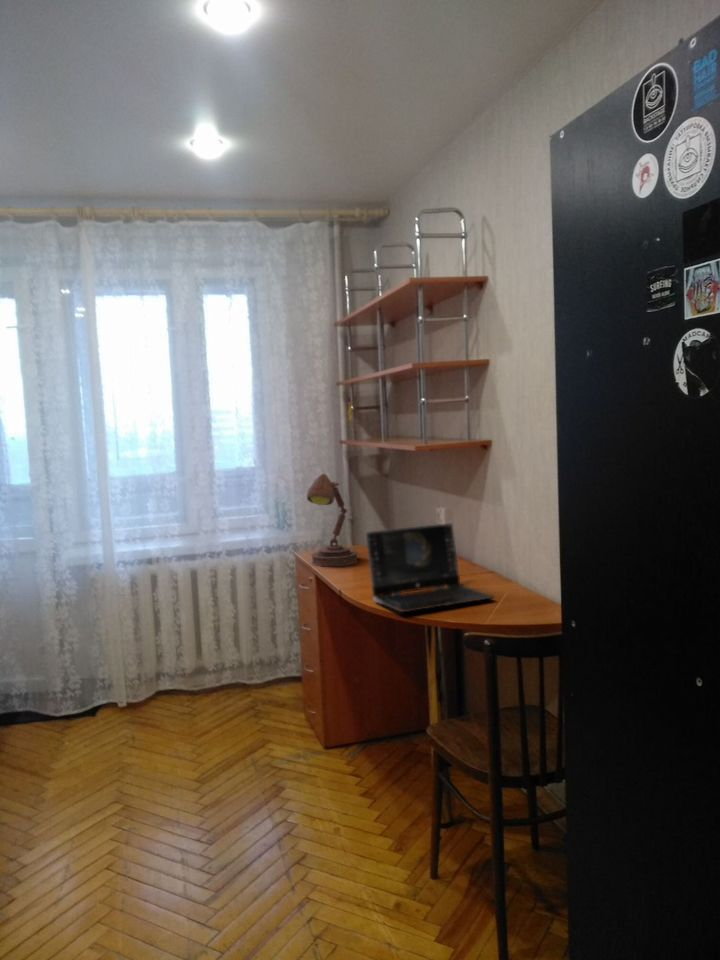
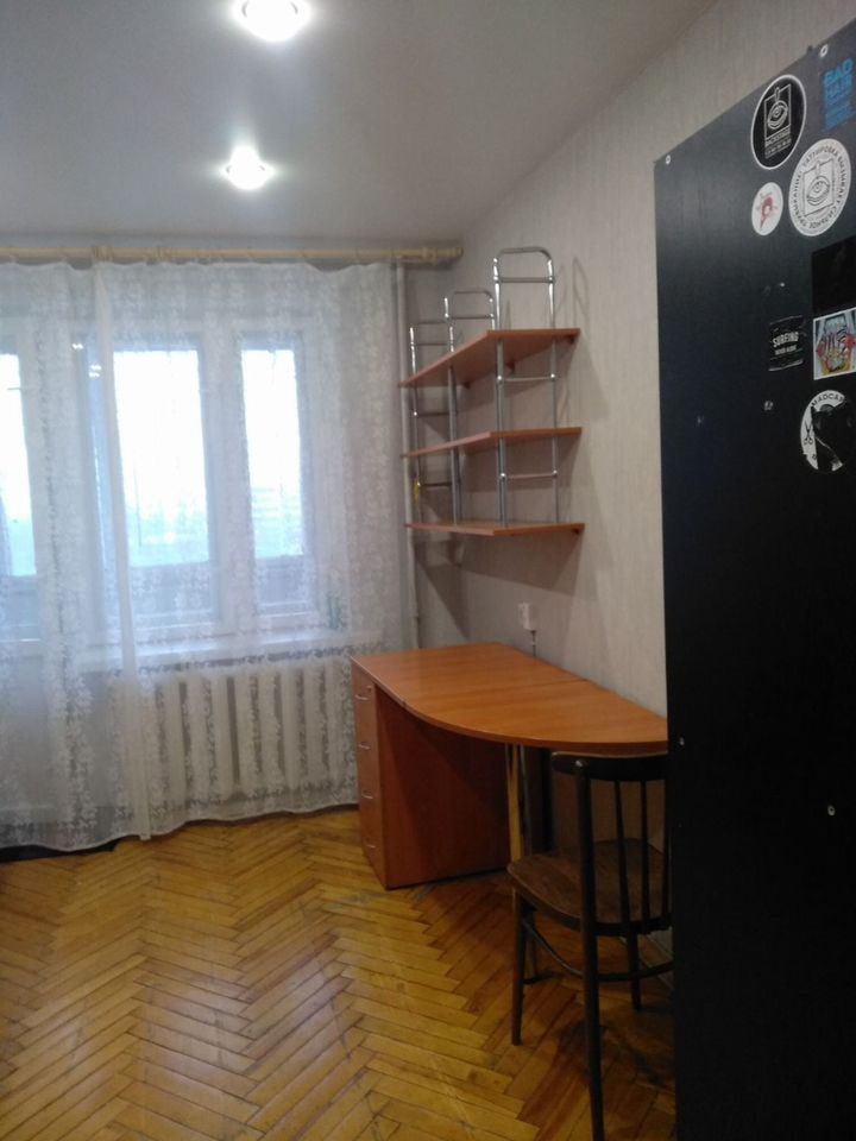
- laptop computer [364,522,496,613]
- desk lamp [306,473,359,567]
